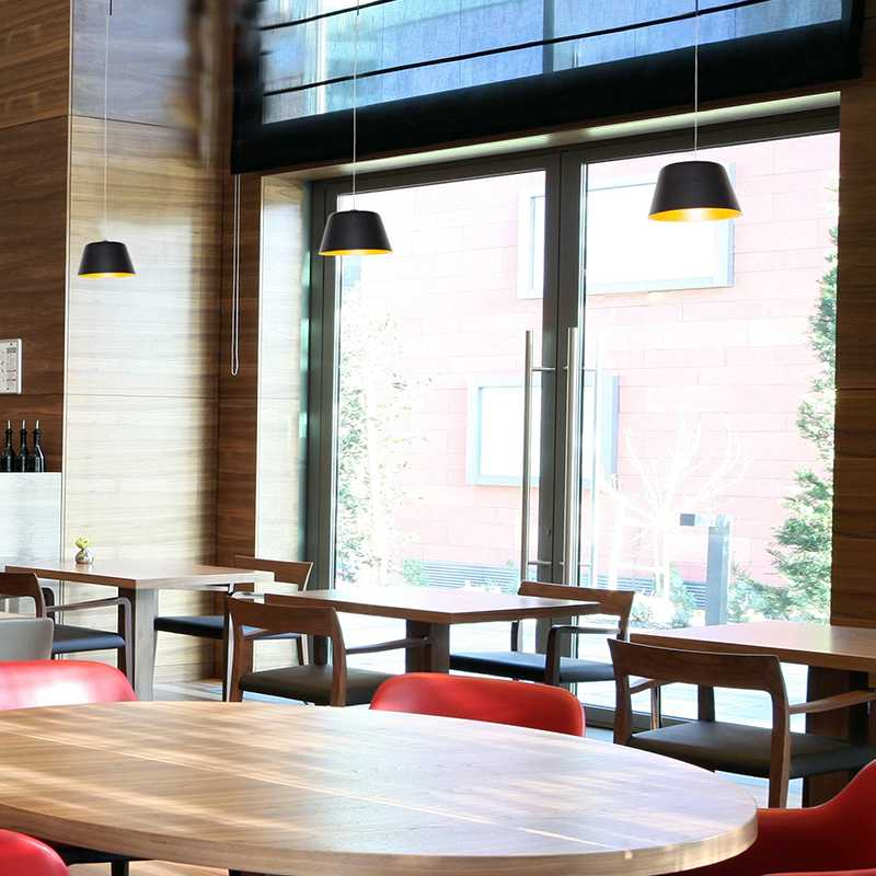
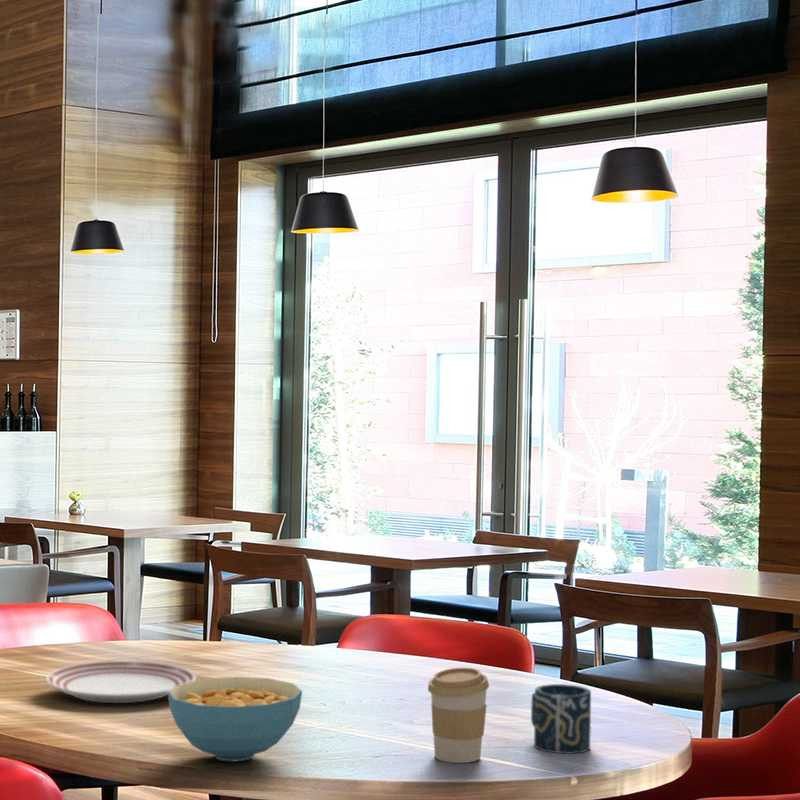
+ cereal bowl [167,676,303,763]
+ coffee cup [427,667,490,764]
+ dinner plate [45,660,197,704]
+ cup [530,683,592,755]
